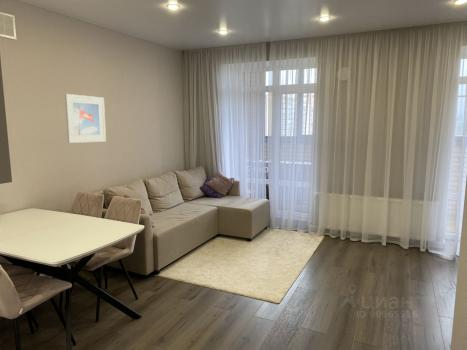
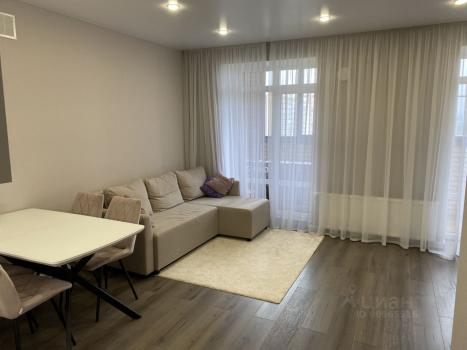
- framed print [64,93,107,144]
